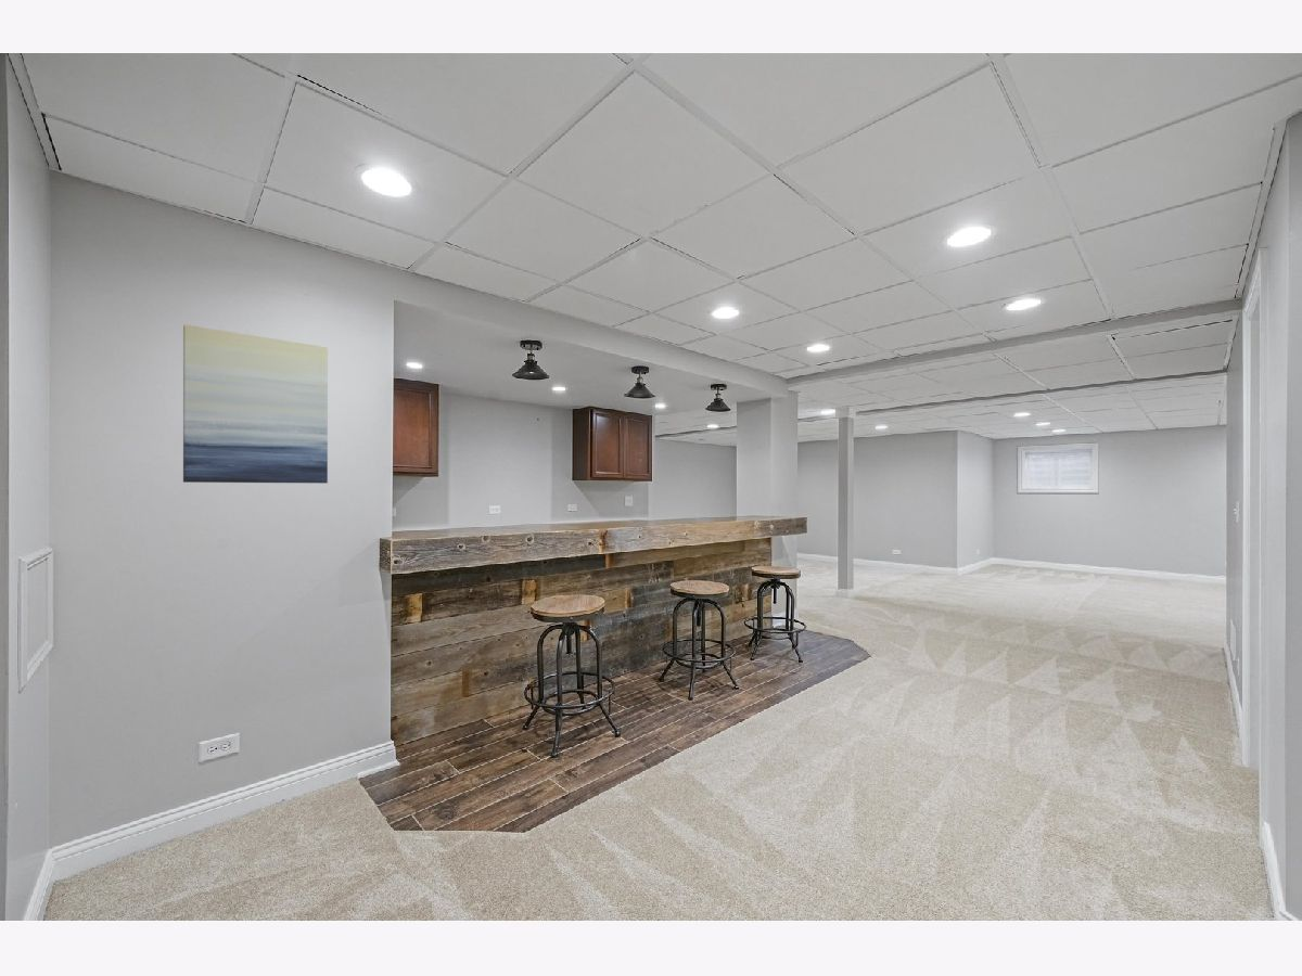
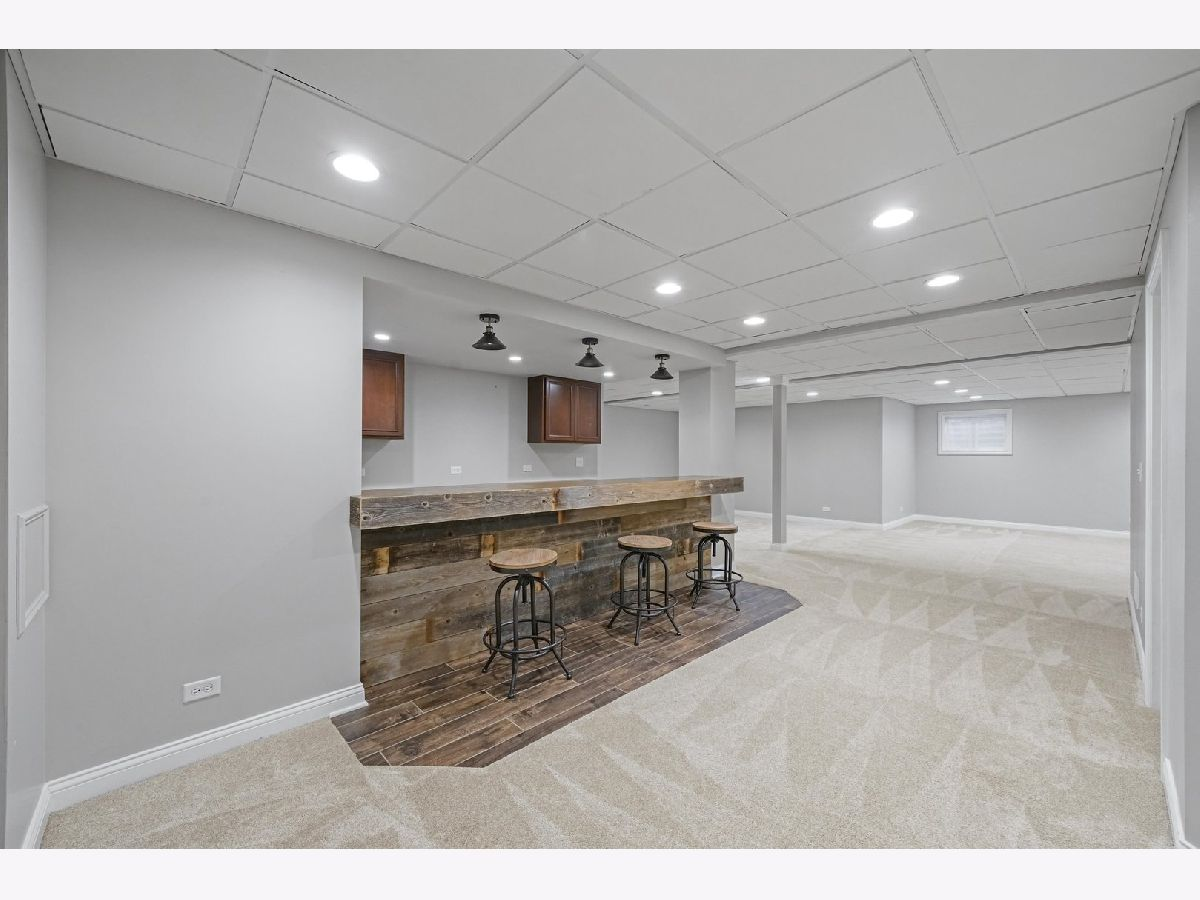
- wall art [182,323,329,485]
